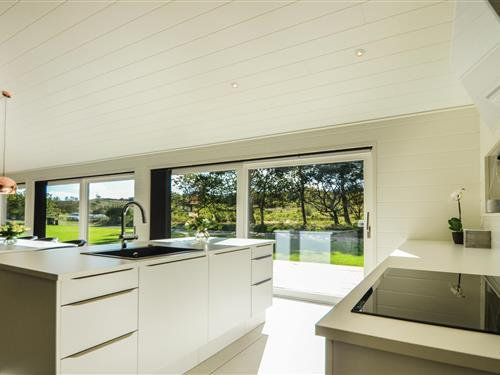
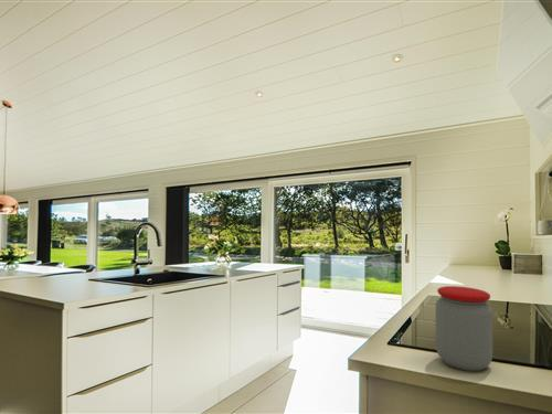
+ jar [435,285,493,372]
